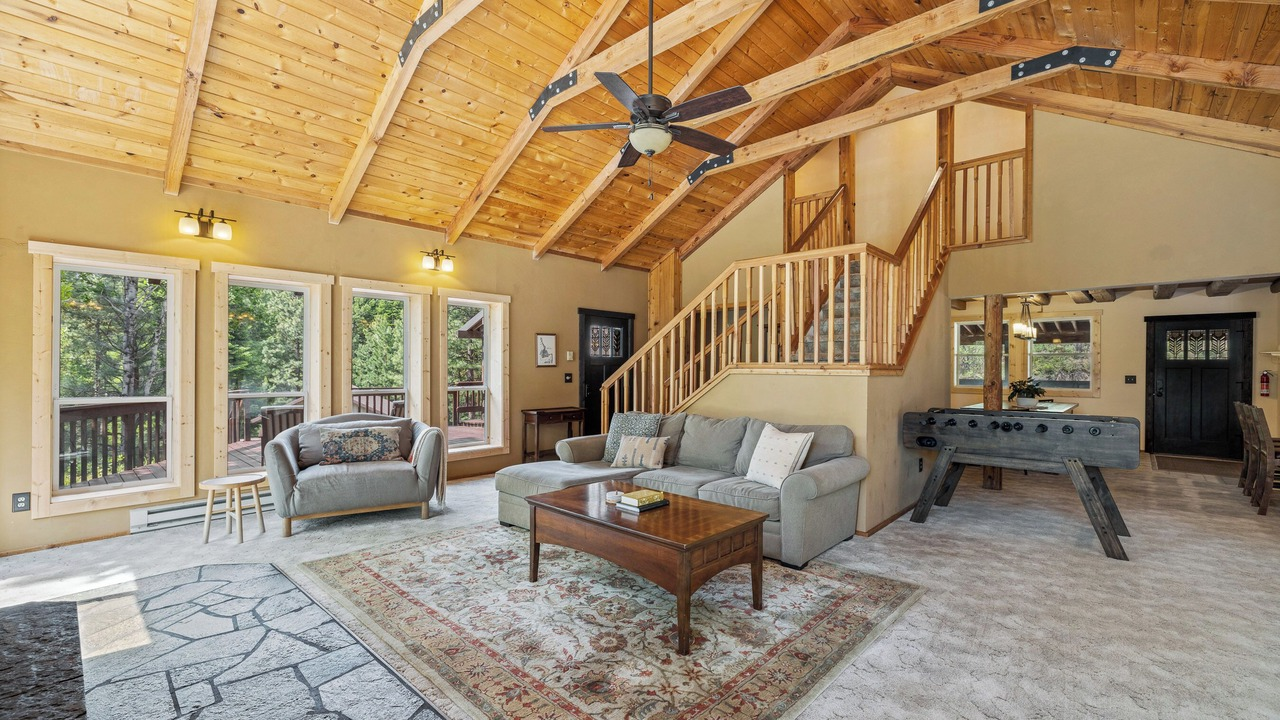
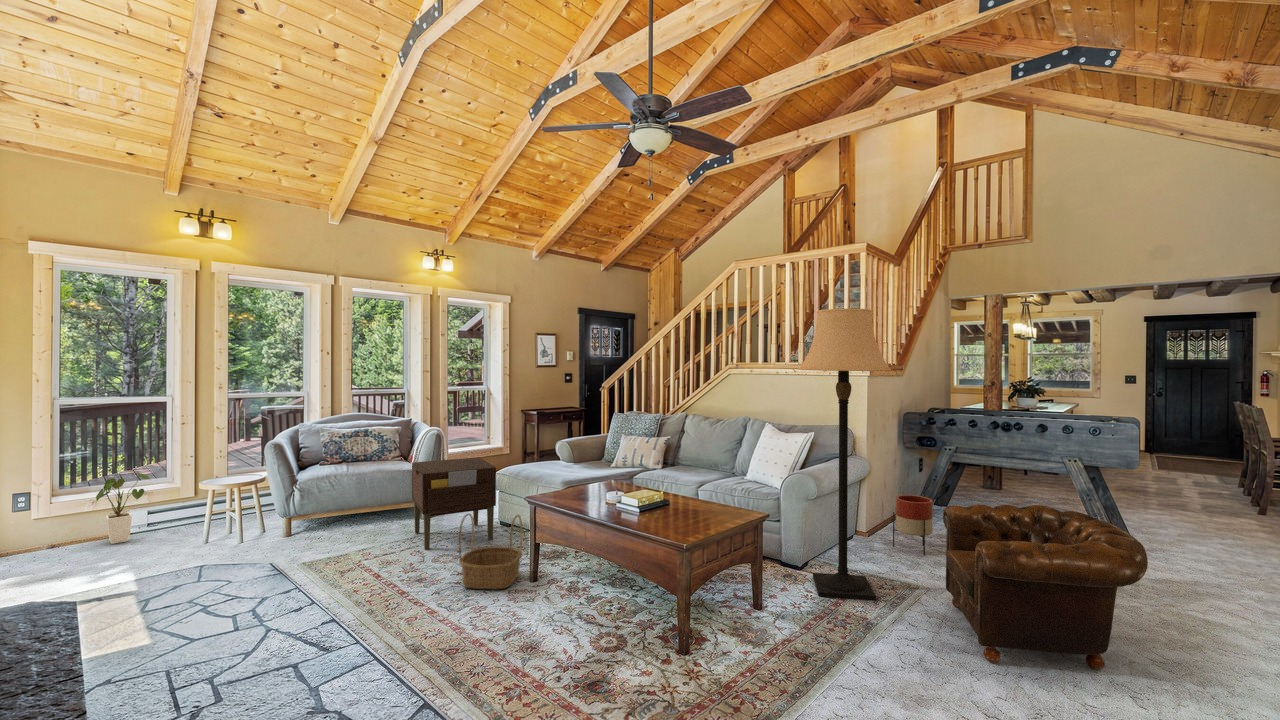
+ lamp [797,308,892,602]
+ armchair [942,504,1149,672]
+ planter [892,494,934,557]
+ basket [458,512,524,590]
+ nightstand [411,456,497,551]
+ house plant [95,471,151,545]
